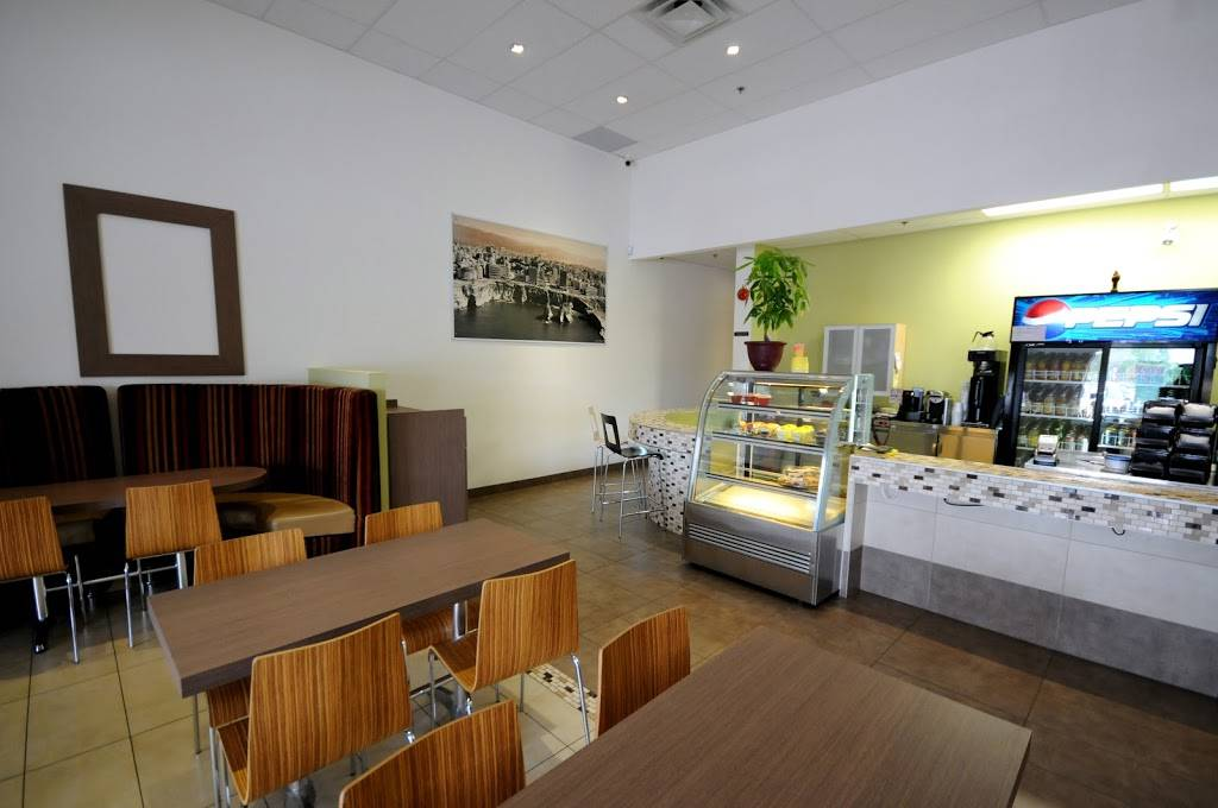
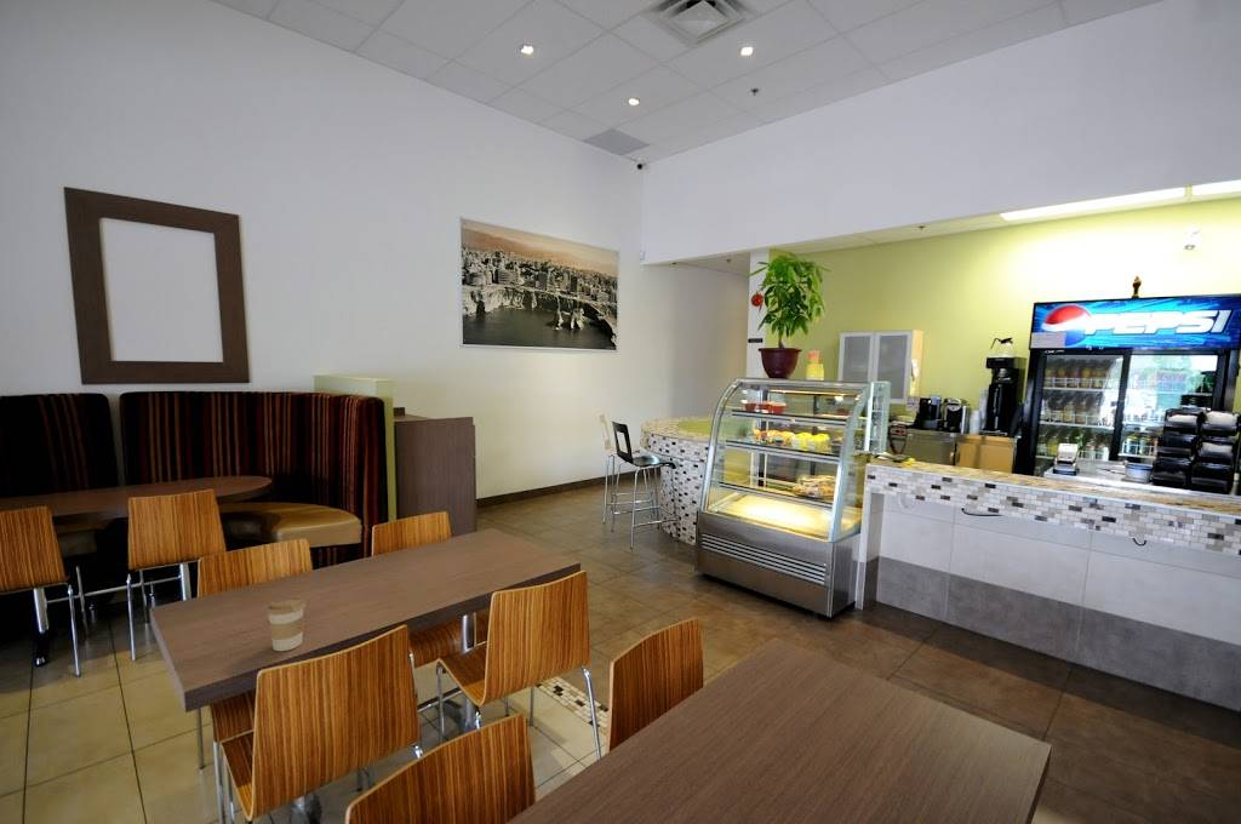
+ coffee cup [264,596,307,652]
